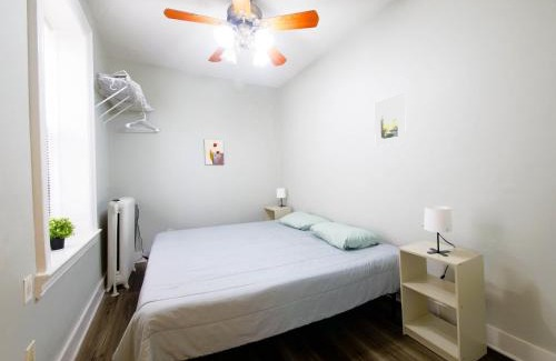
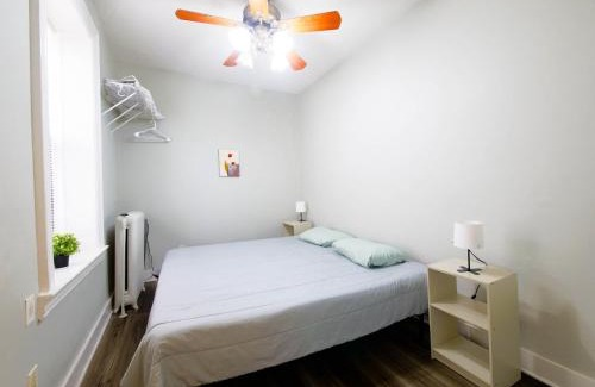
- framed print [374,91,407,148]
